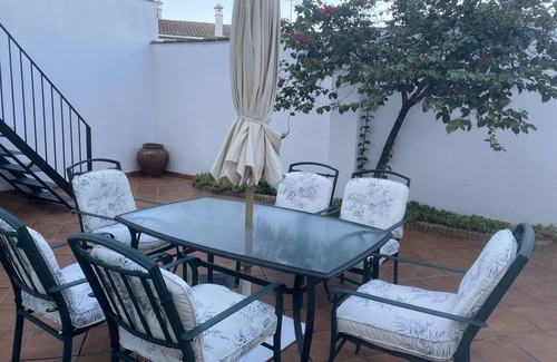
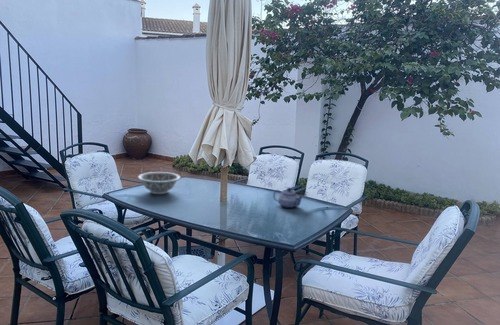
+ teapot [272,186,304,209]
+ decorative bowl [137,171,181,195]
